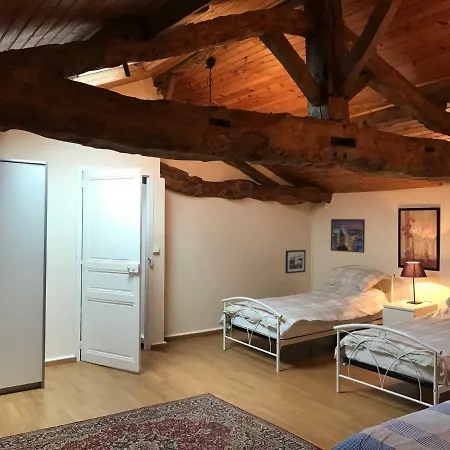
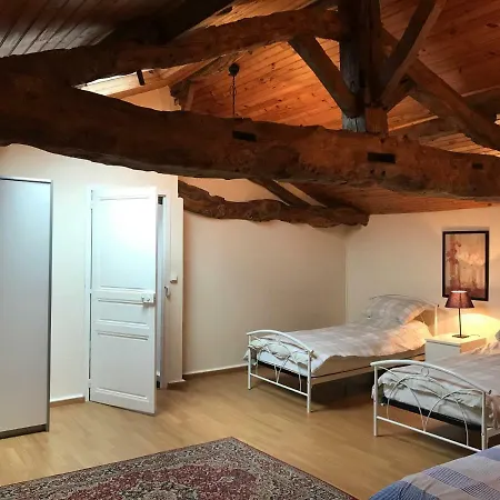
- picture frame [284,249,307,274]
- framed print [330,218,366,254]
